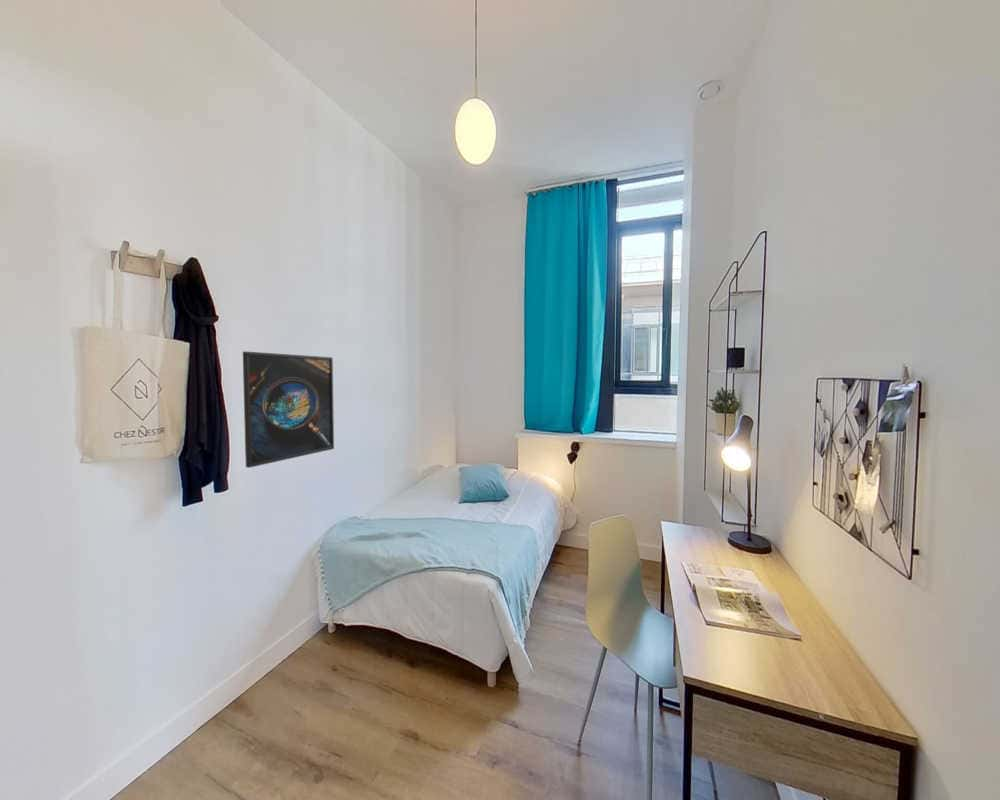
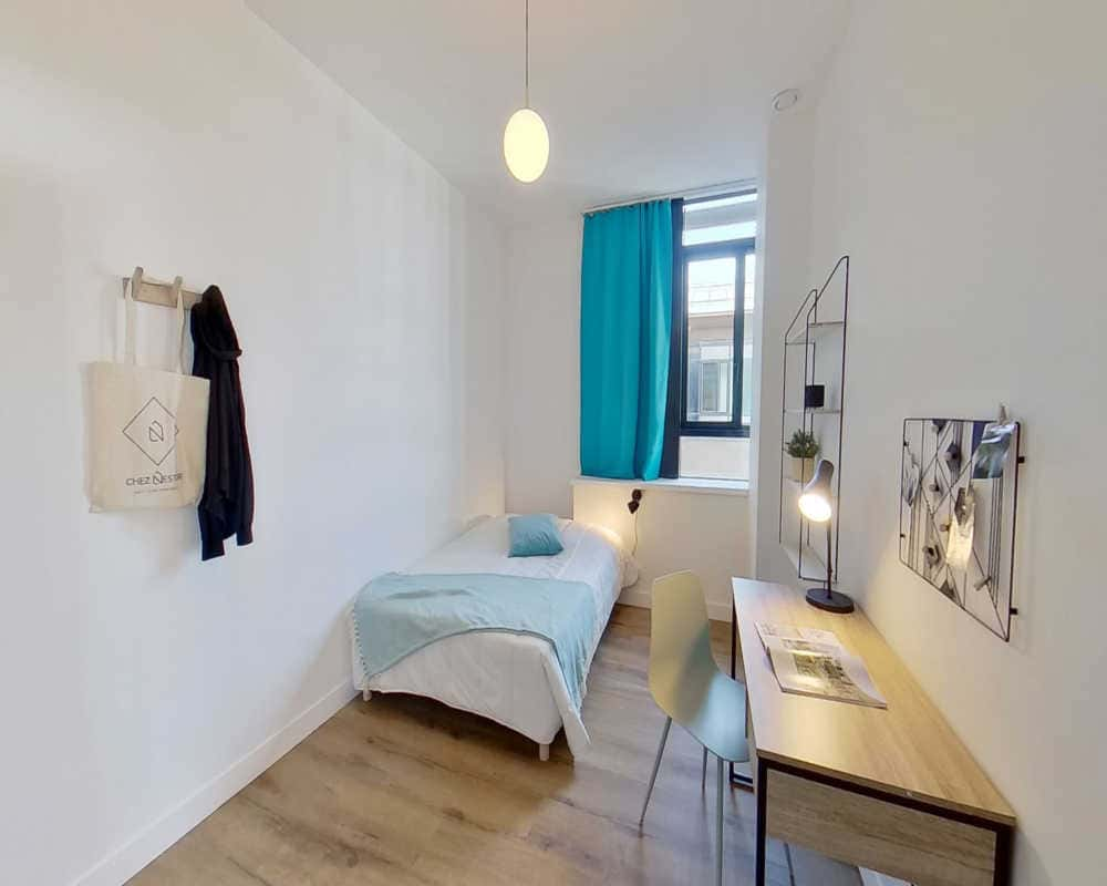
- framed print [242,351,335,469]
